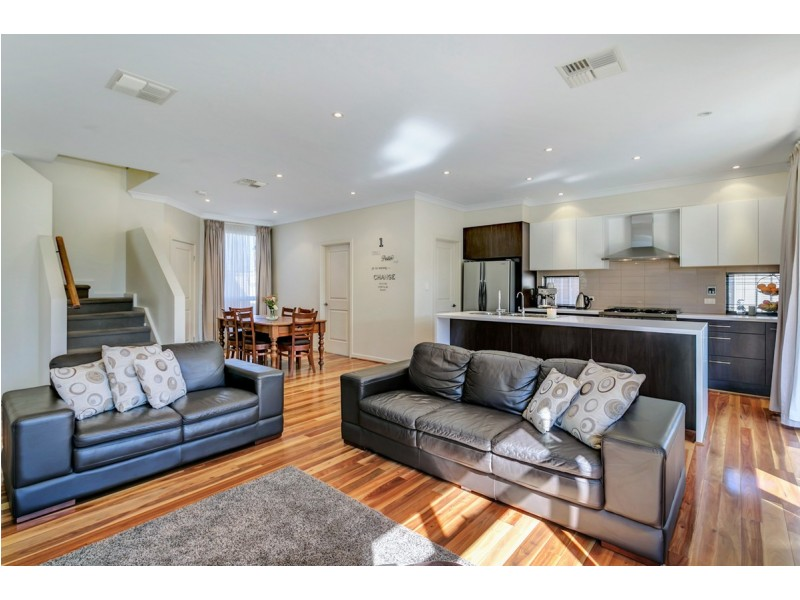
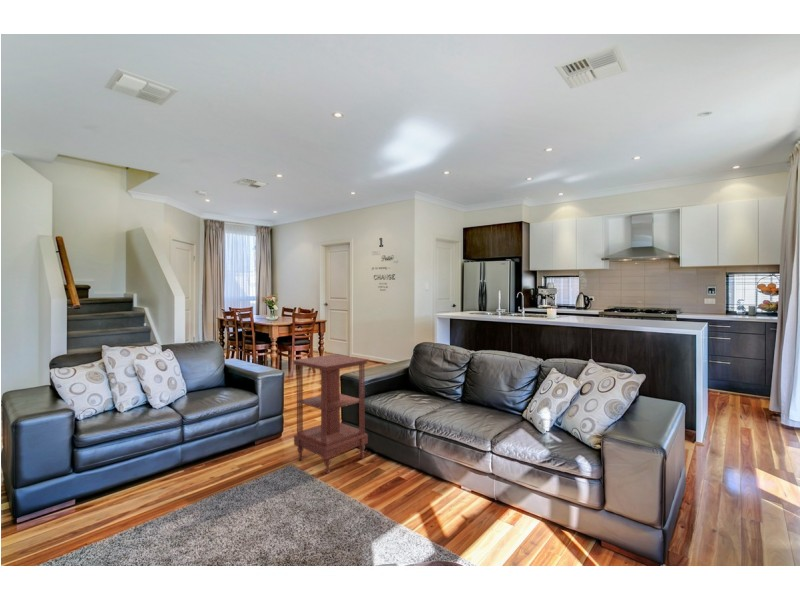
+ side table [291,353,370,475]
